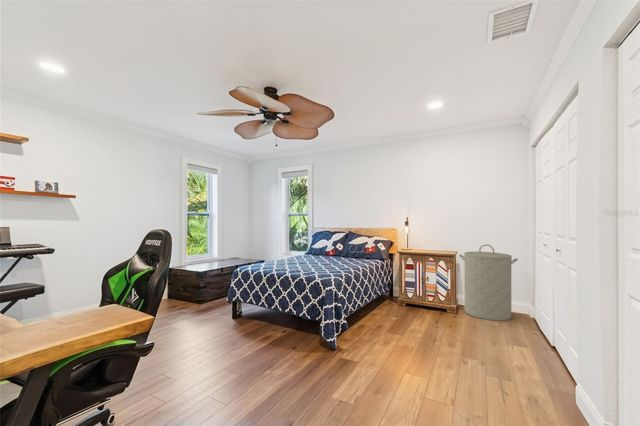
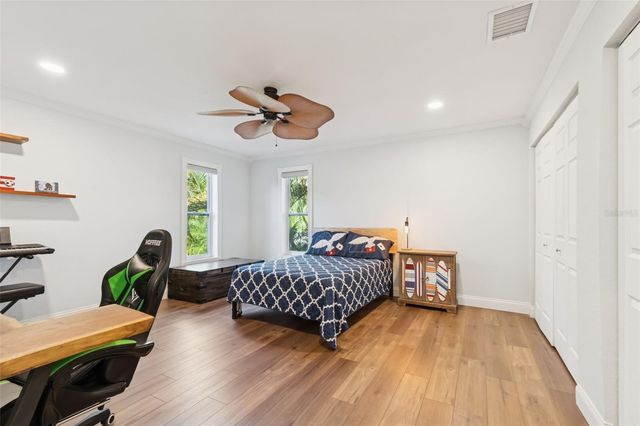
- laundry hamper [458,243,519,322]
